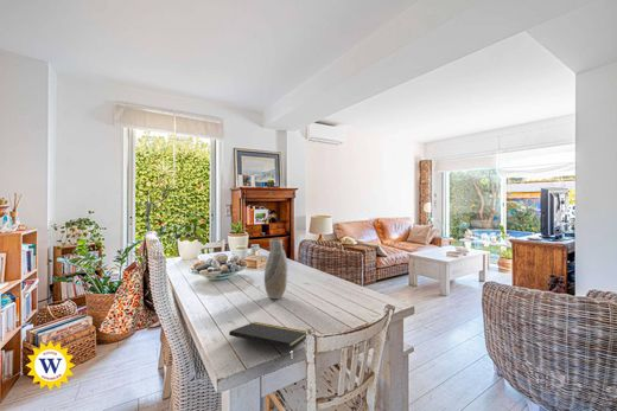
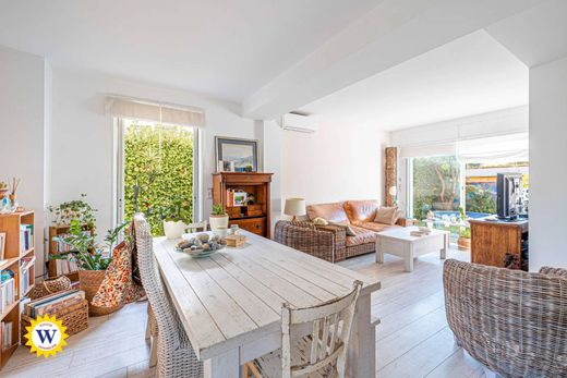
- vase [263,237,288,300]
- notepad [228,321,307,349]
